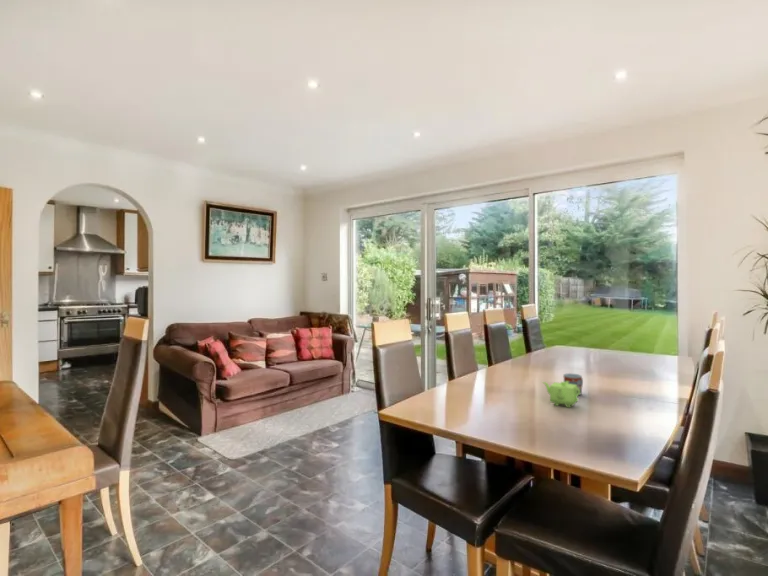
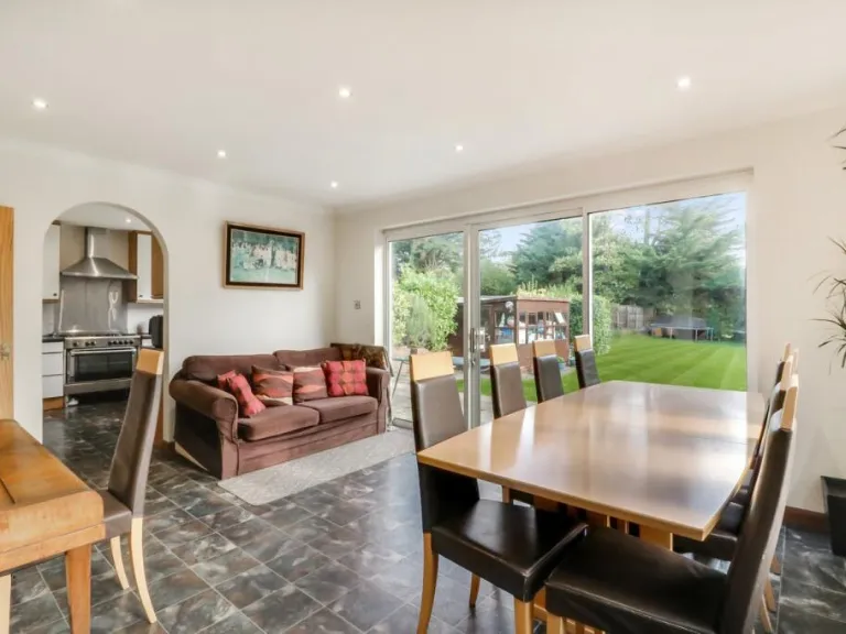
- teapot [541,381,580,409]
- cup [562,372,584,396]
